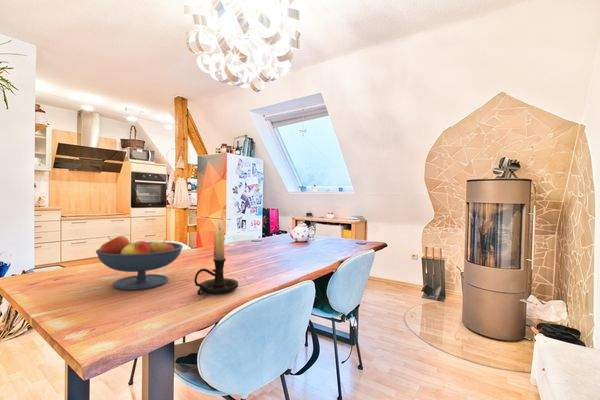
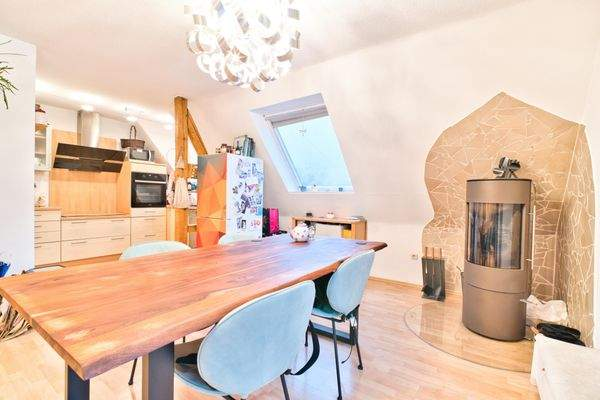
- fruit bowl [95,235,184,291]
- candle holder [193,218,239,296]
